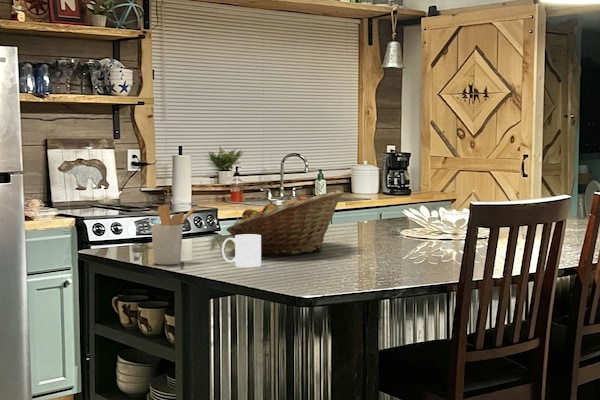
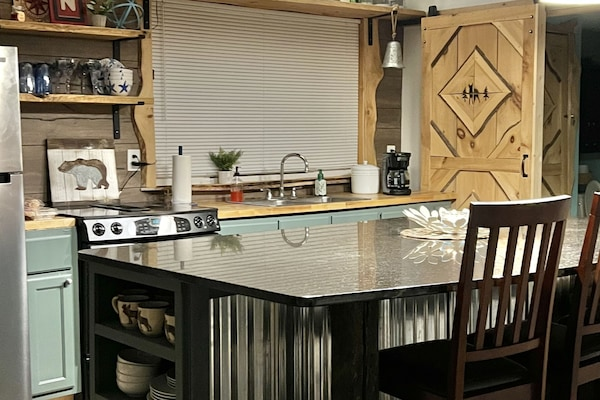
- mug [221,235,262,268]
- fruit basket [226,189,344,257]
- utensil holder [150,203,197,266]
